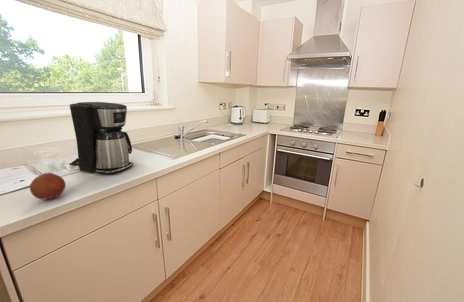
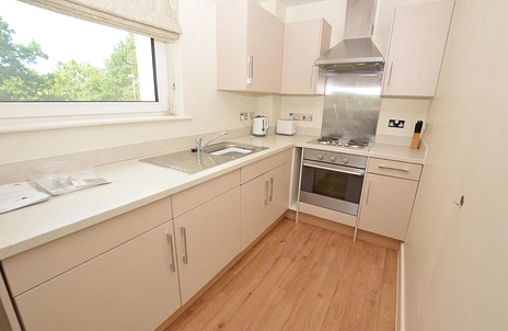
- coffee maker [68,101,135,175]
- fruit [29,172,67,201]
